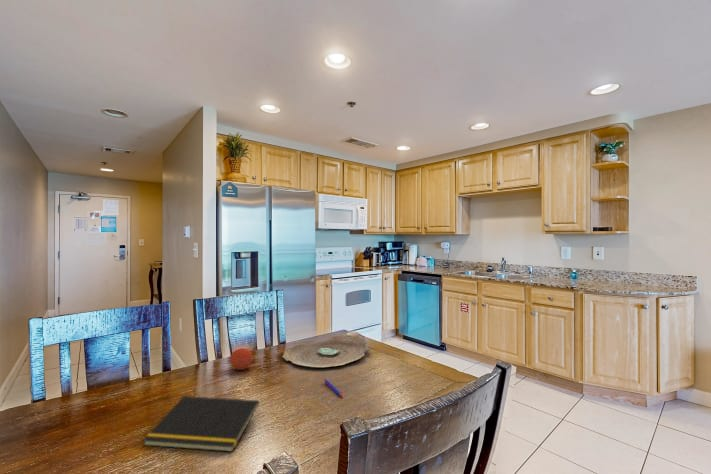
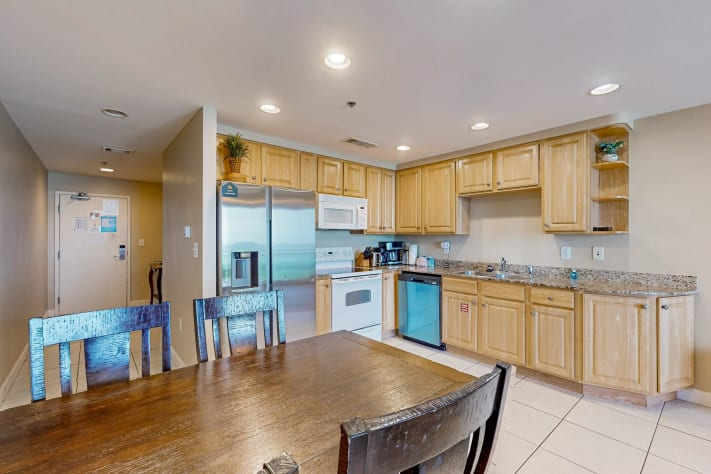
- pen [323,378,344,399]
- decorative bowl [282,331,370,368]
- fruit [229,347,253,371]
- notepad [142,395,260,453]
